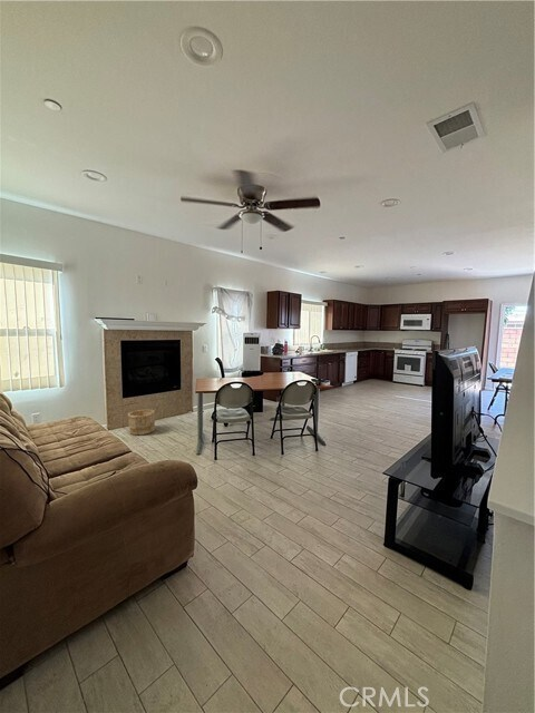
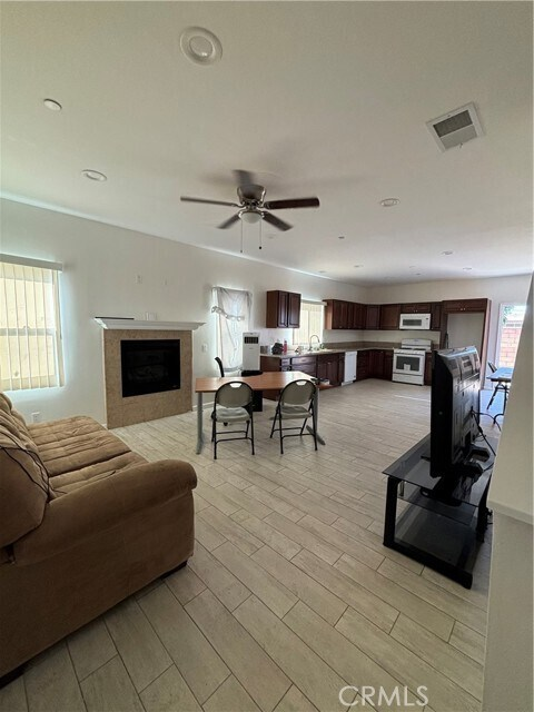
- wooden bucket [127,408,156,437]
